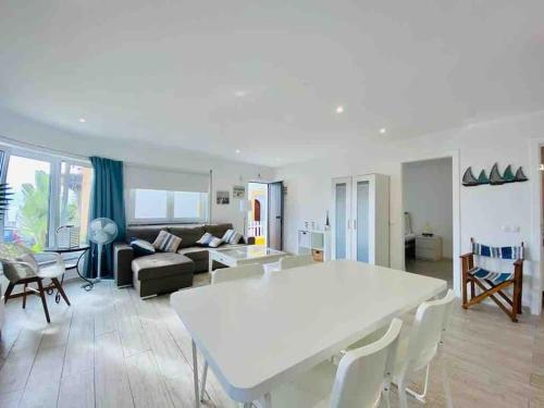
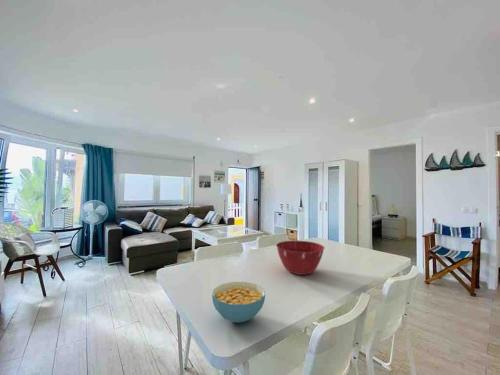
+ mixing bowl [275,240,325,276]
+ cereal bowl [211,281,266,324]
